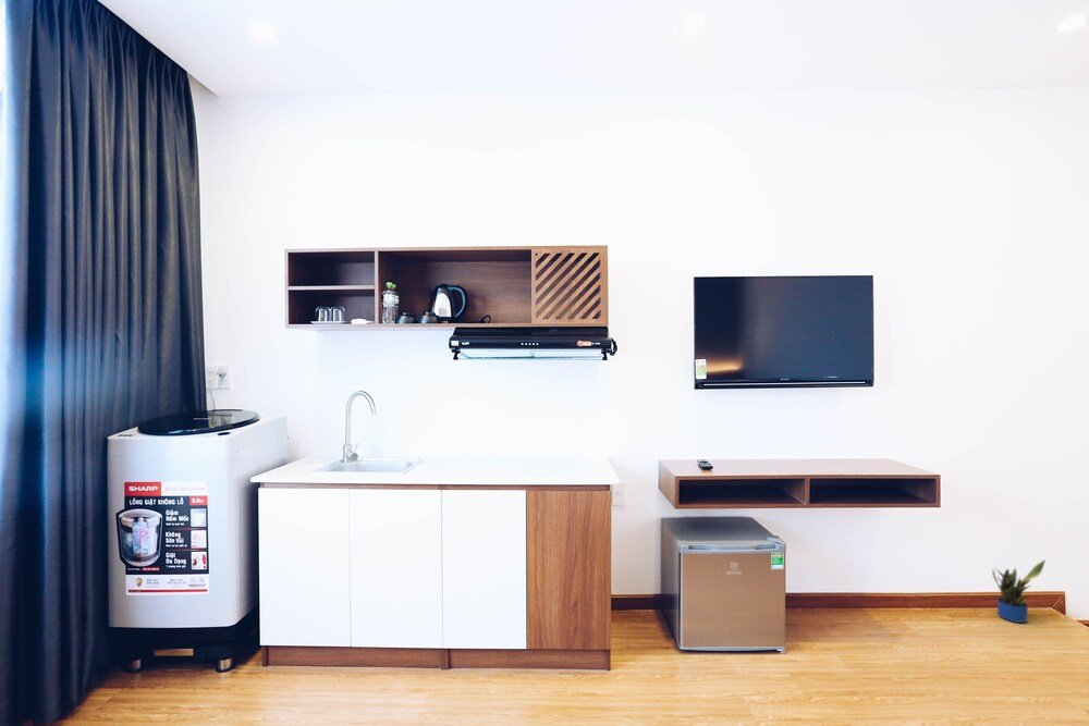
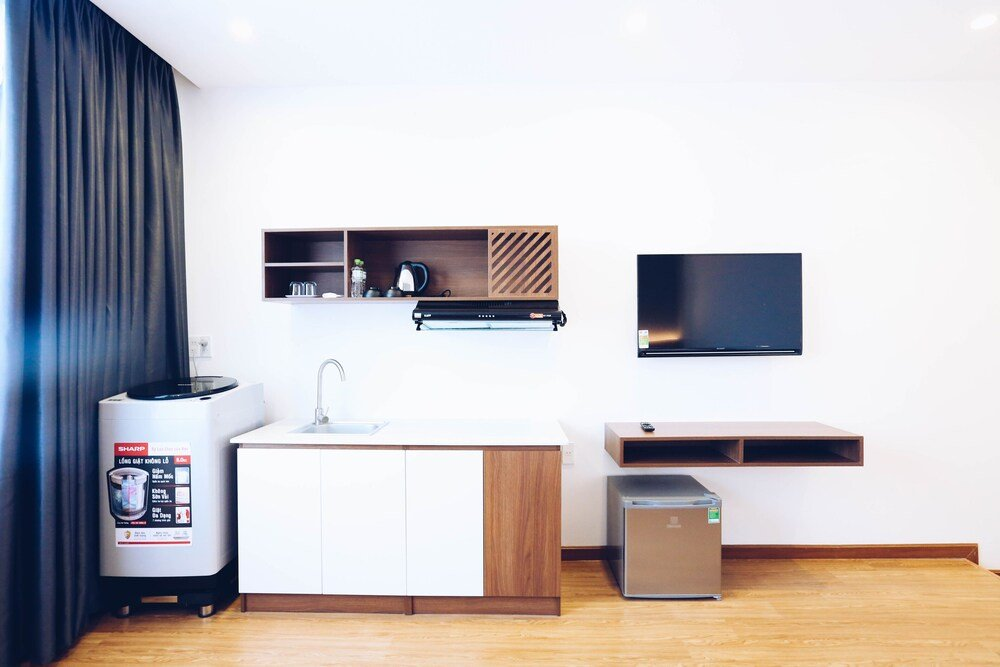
- potted plant [991,559,1047,624]
